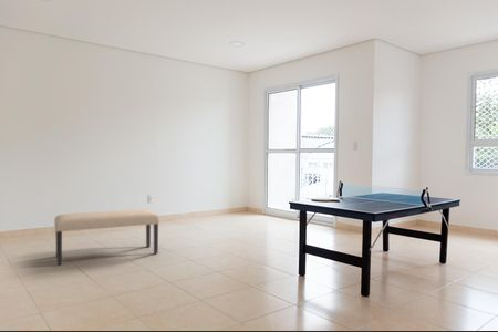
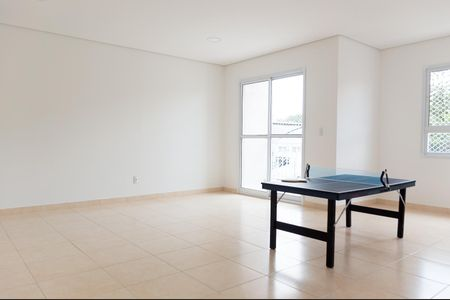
- bench [53,208,160,266]
